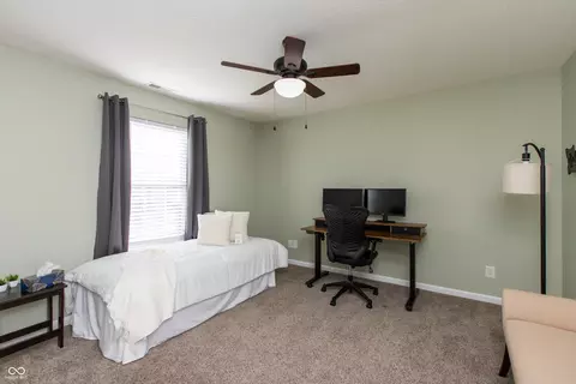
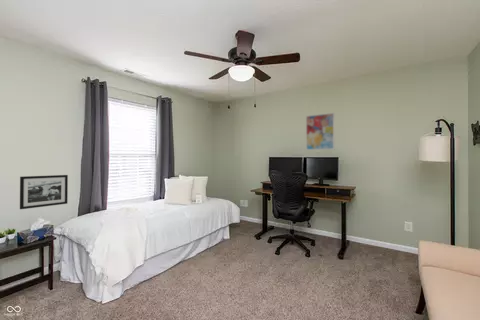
+ picture frame [19,174,69,210]
+ wall art [305,112,336,151]
